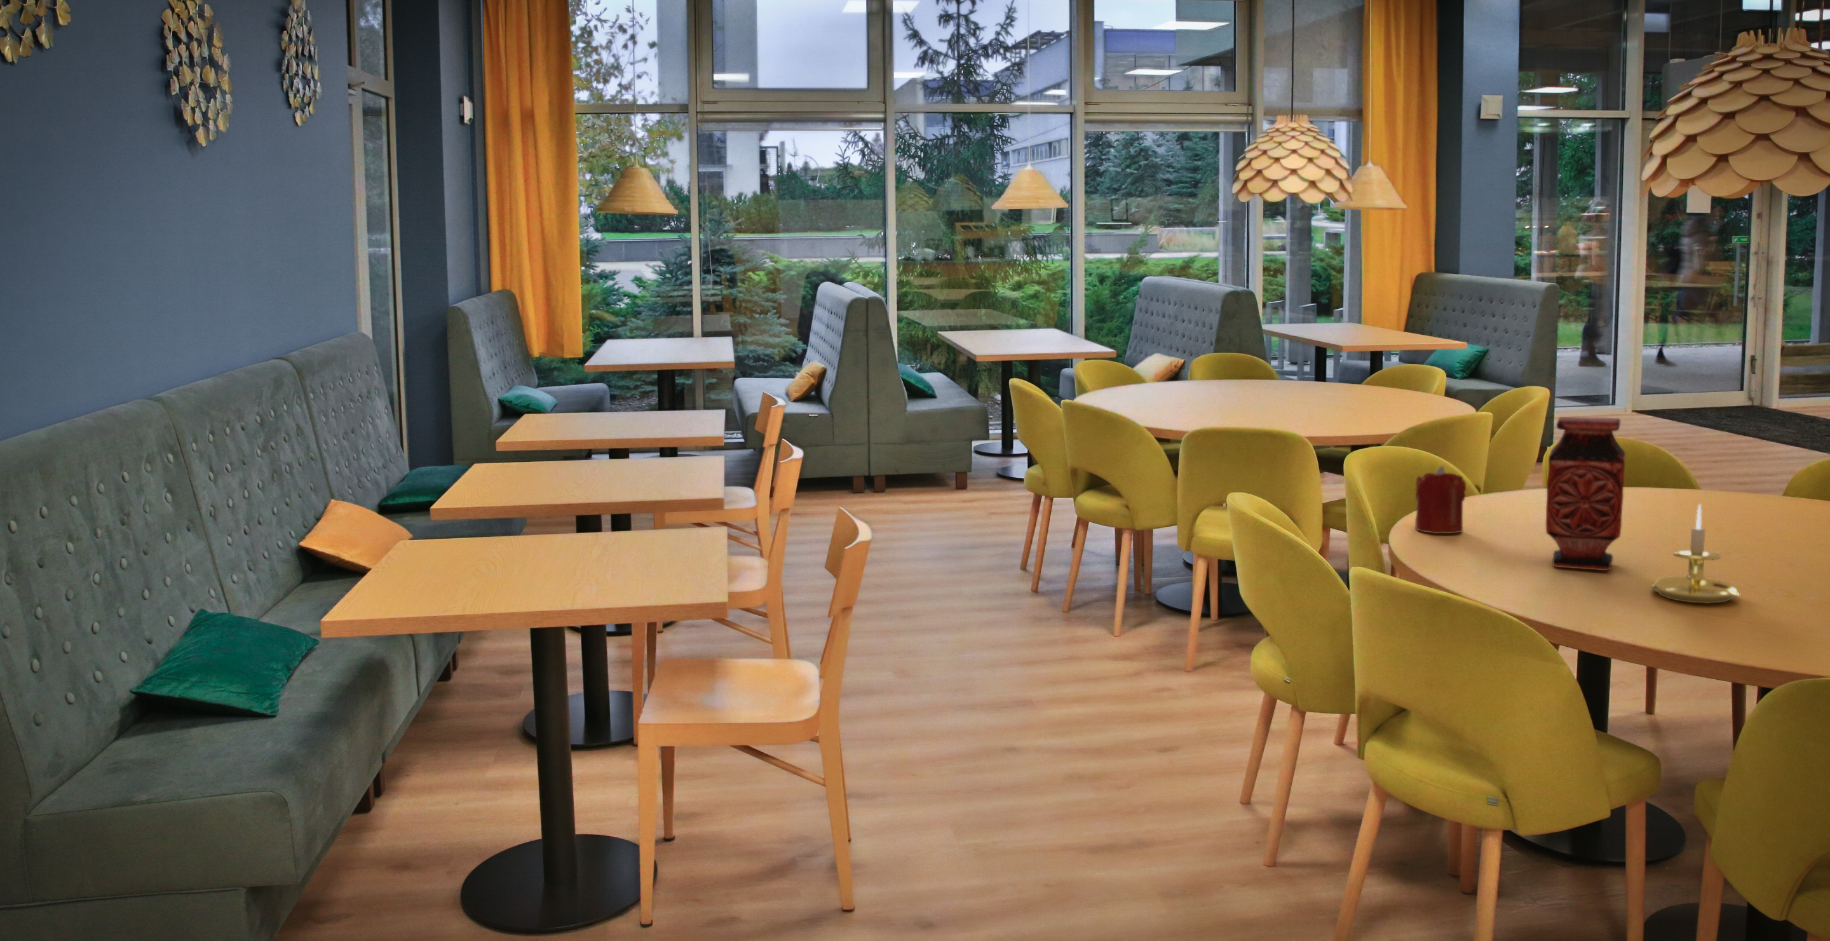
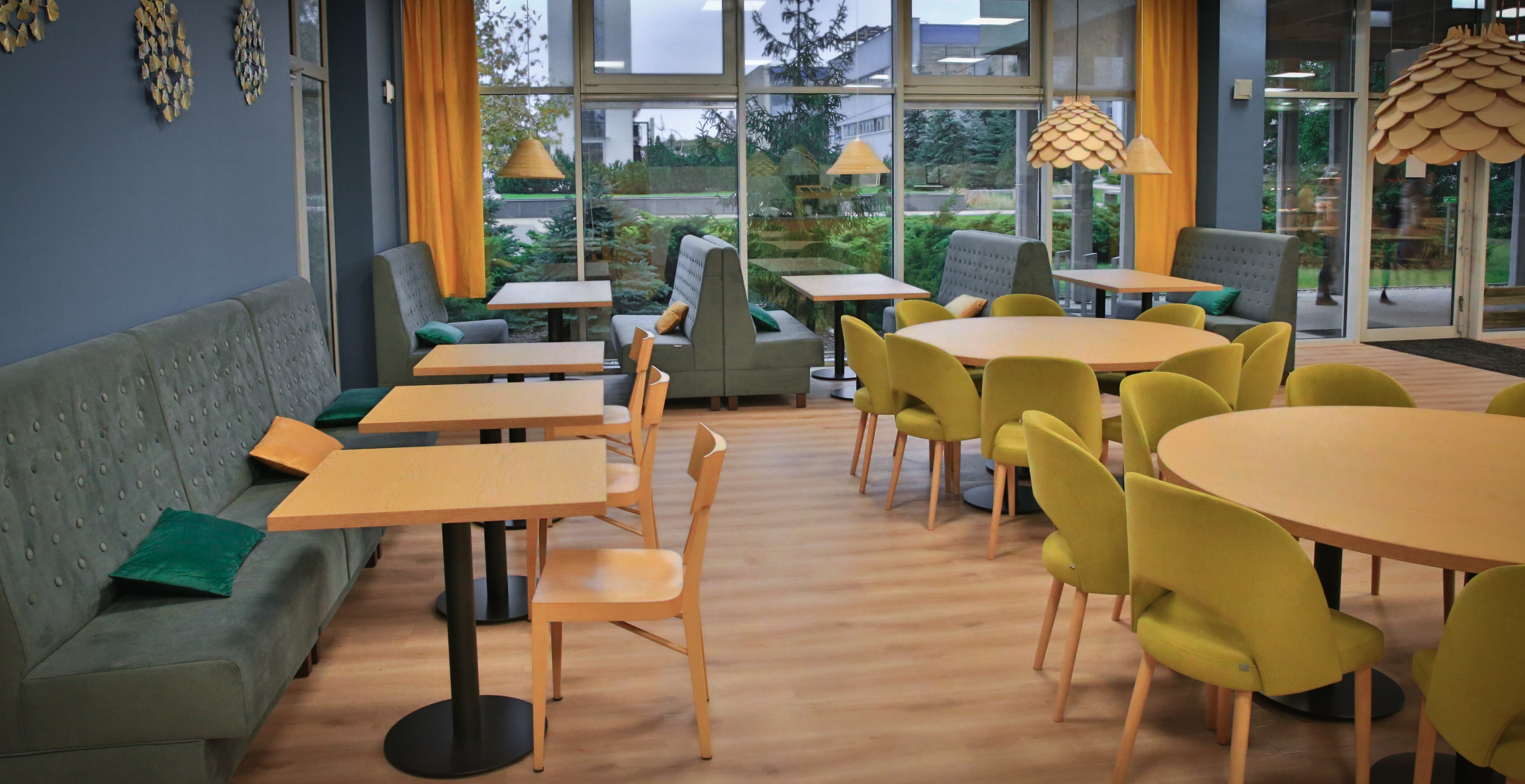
- candle holder [1651,503,1740,604]
- vase [1546,416,1626,571]
- candle [1415,466,1466,534]
